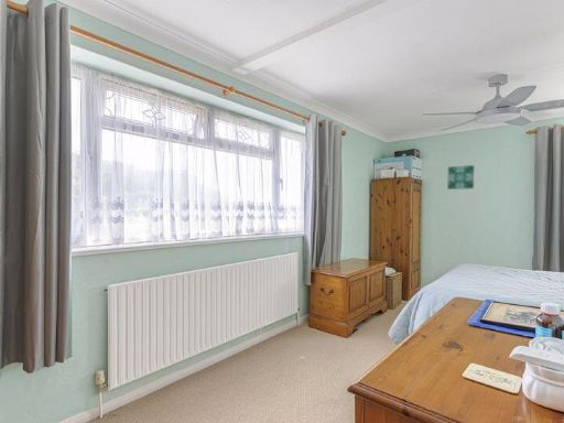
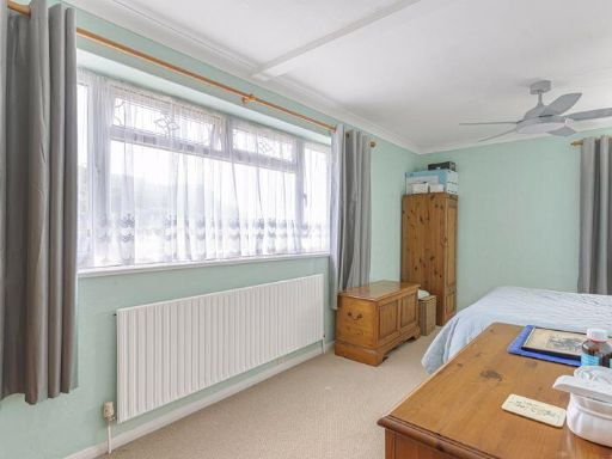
- wall art [446,164,475,191]
